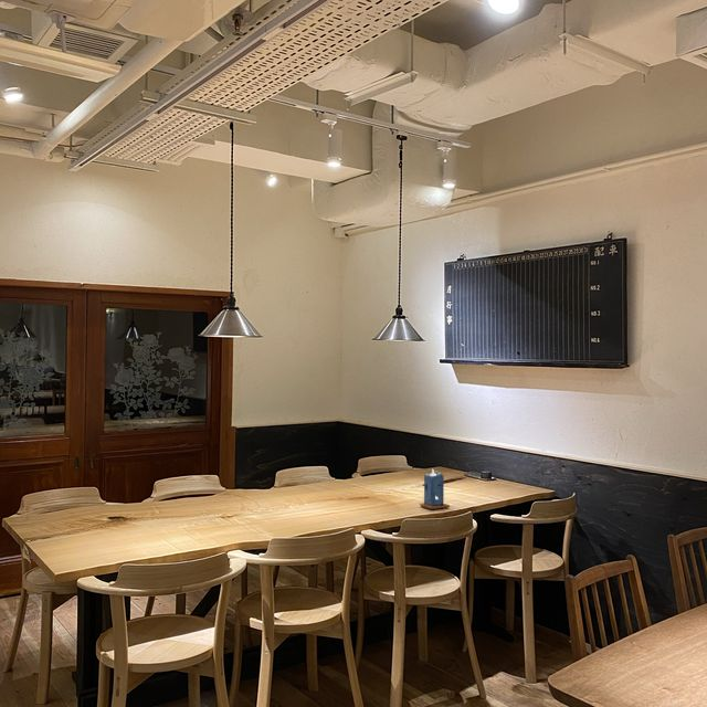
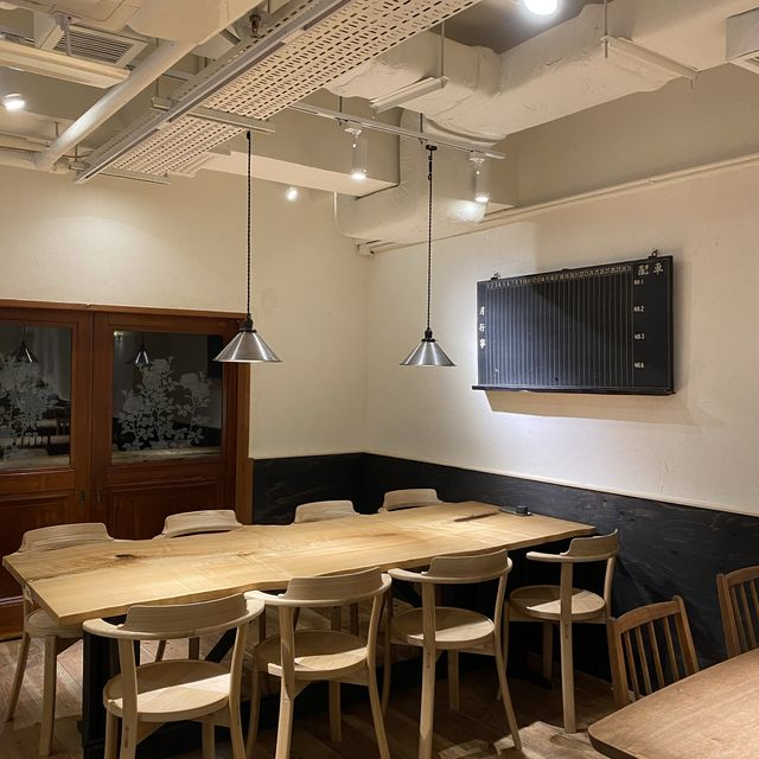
- candle [419,468,451,510]
